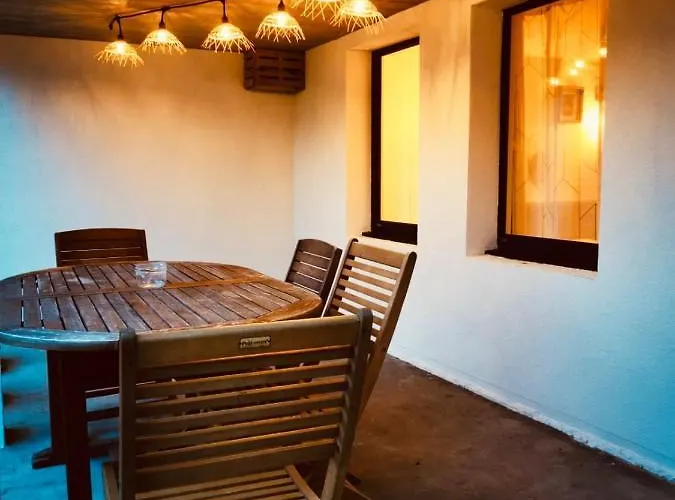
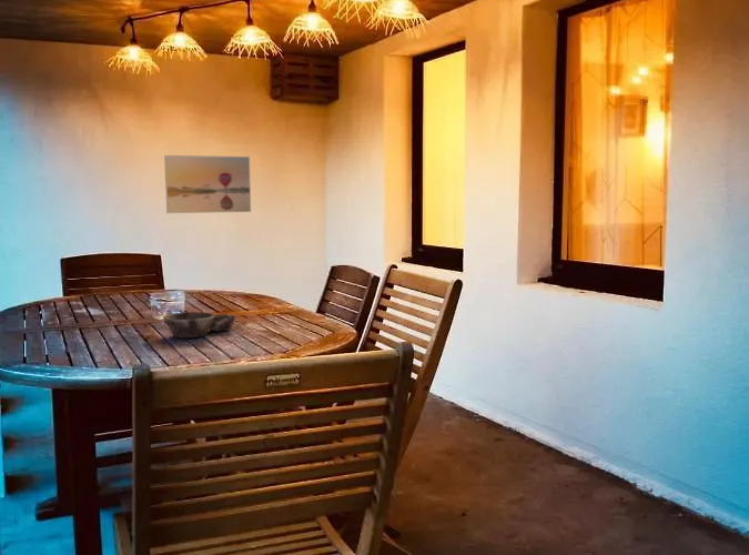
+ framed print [163,154,252,214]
+ bowl [162,311,237,339]
